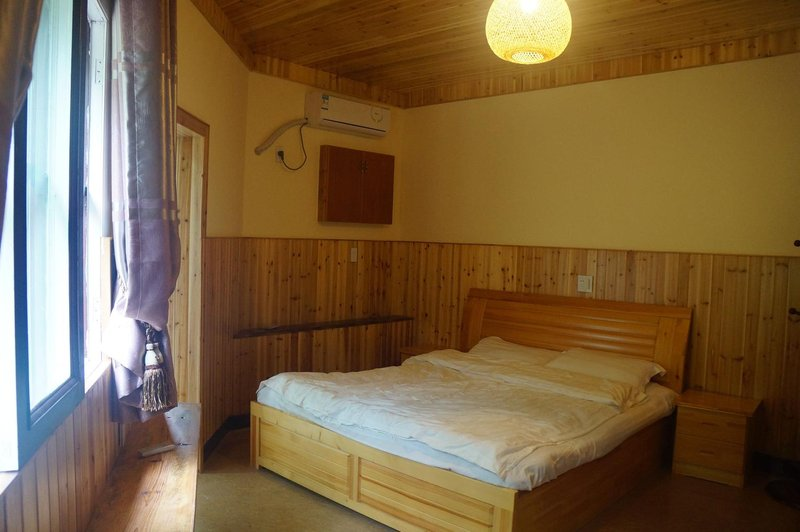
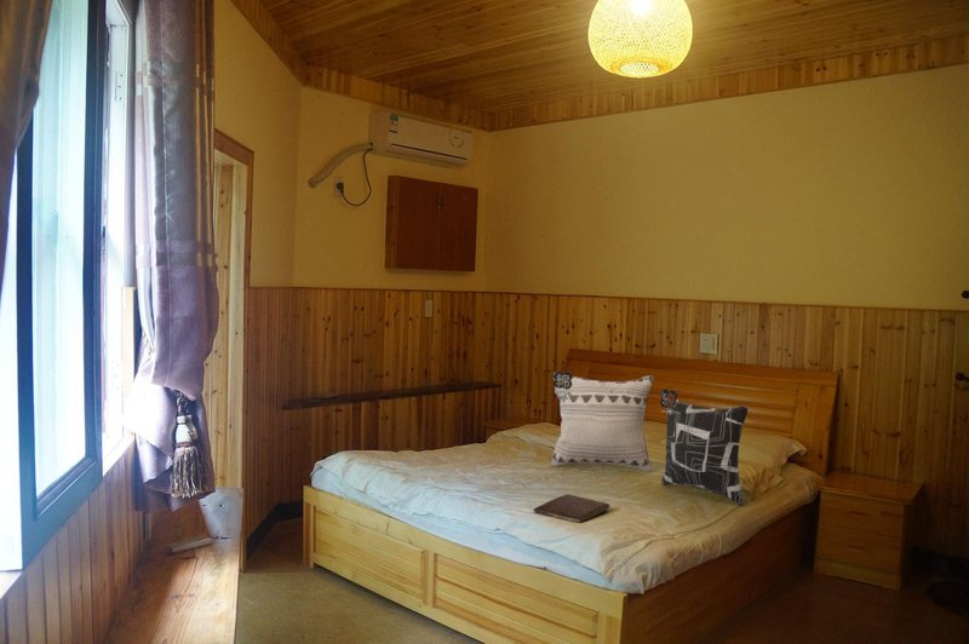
+ book [532,493,610,524]
+ decorative pillow [659,387,750,507]
+ decorative pillow [550,370,654,473]
